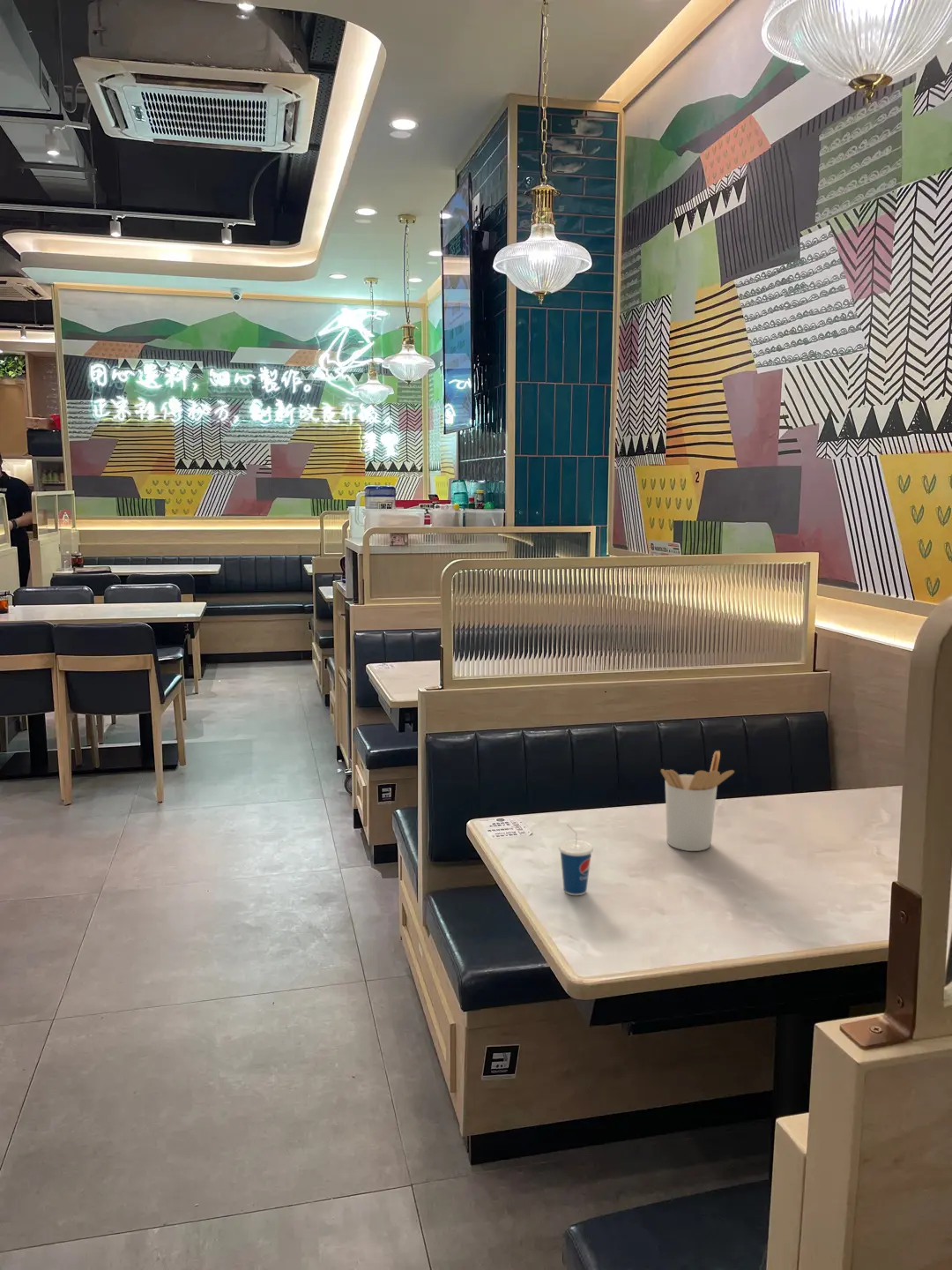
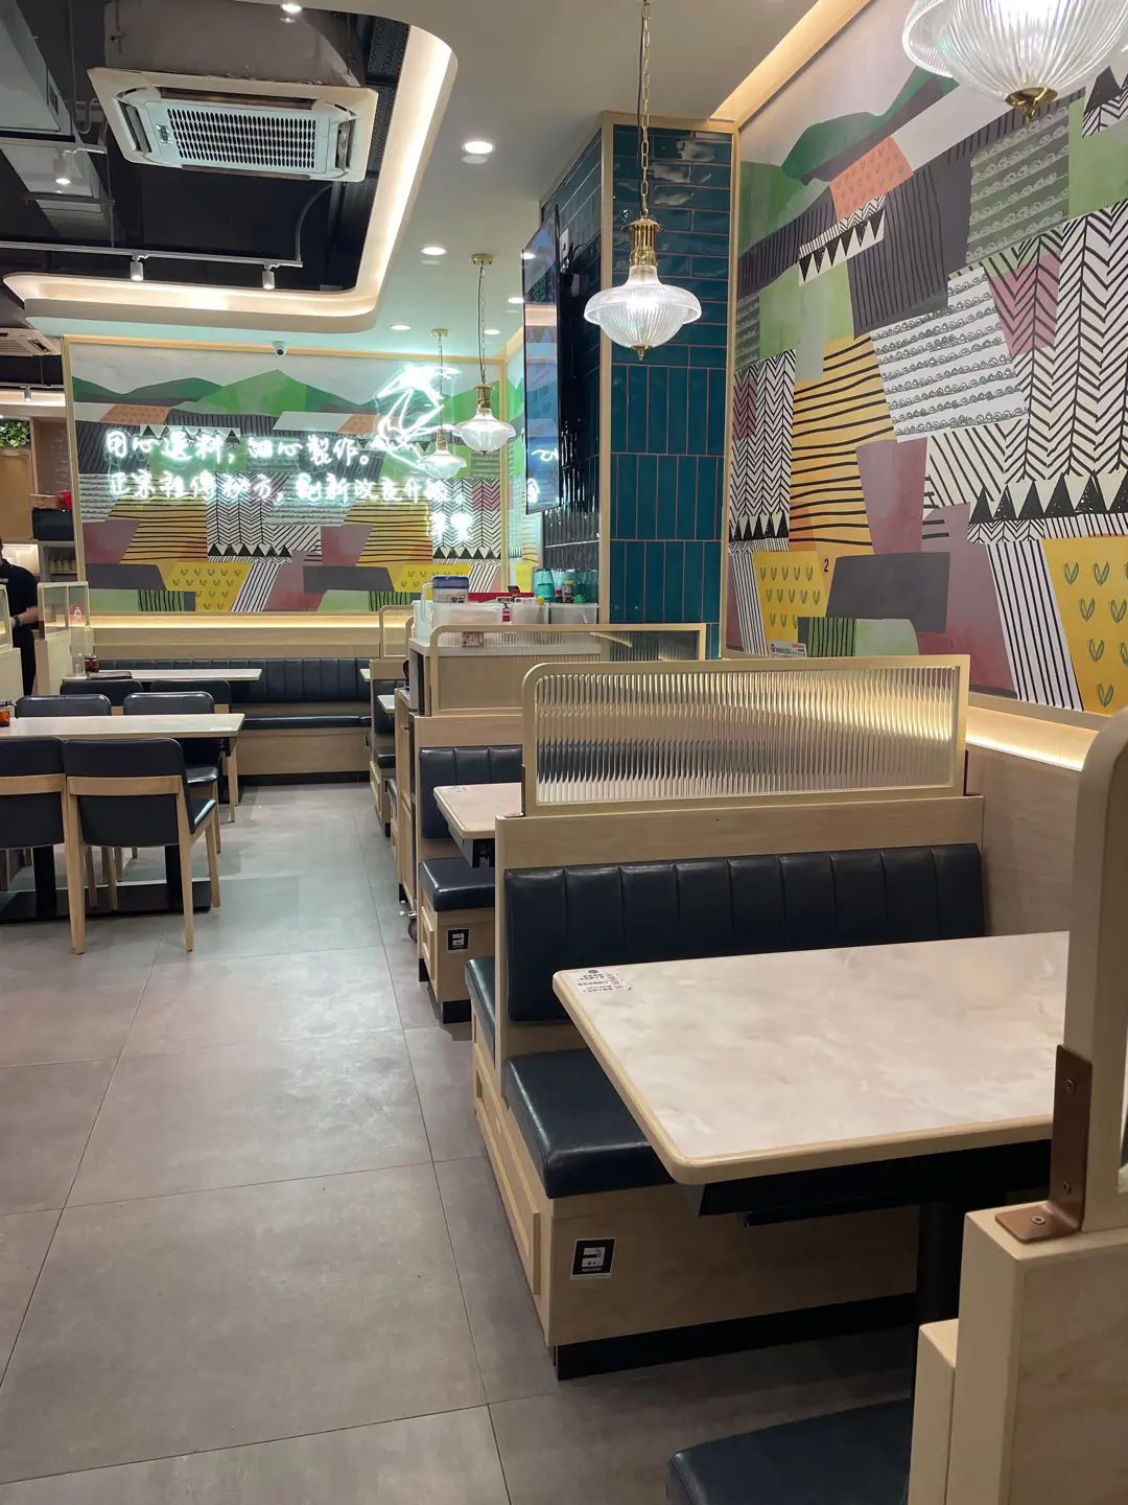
- utensil holder [660,750,735,852]
- cup [558,824,594,896]
